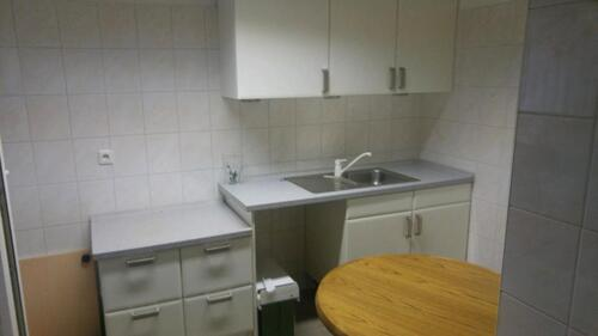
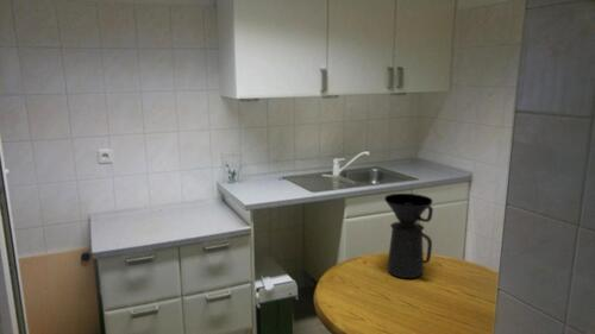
+ coffee maker [383,193,434,279]
